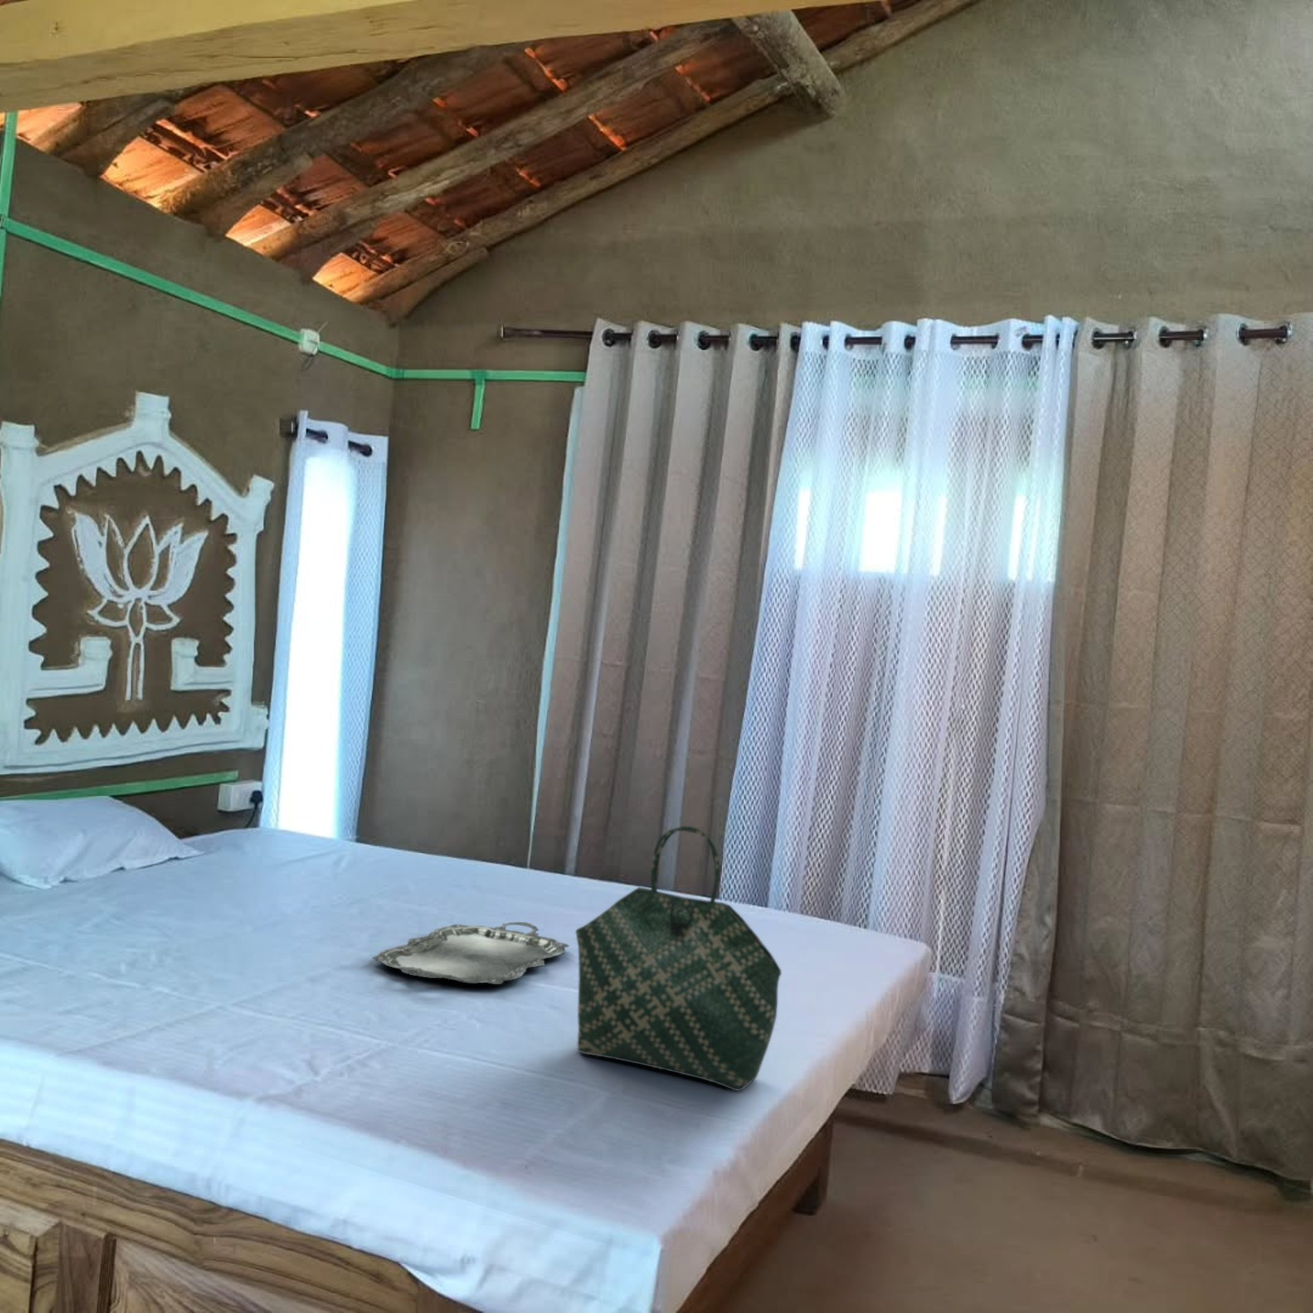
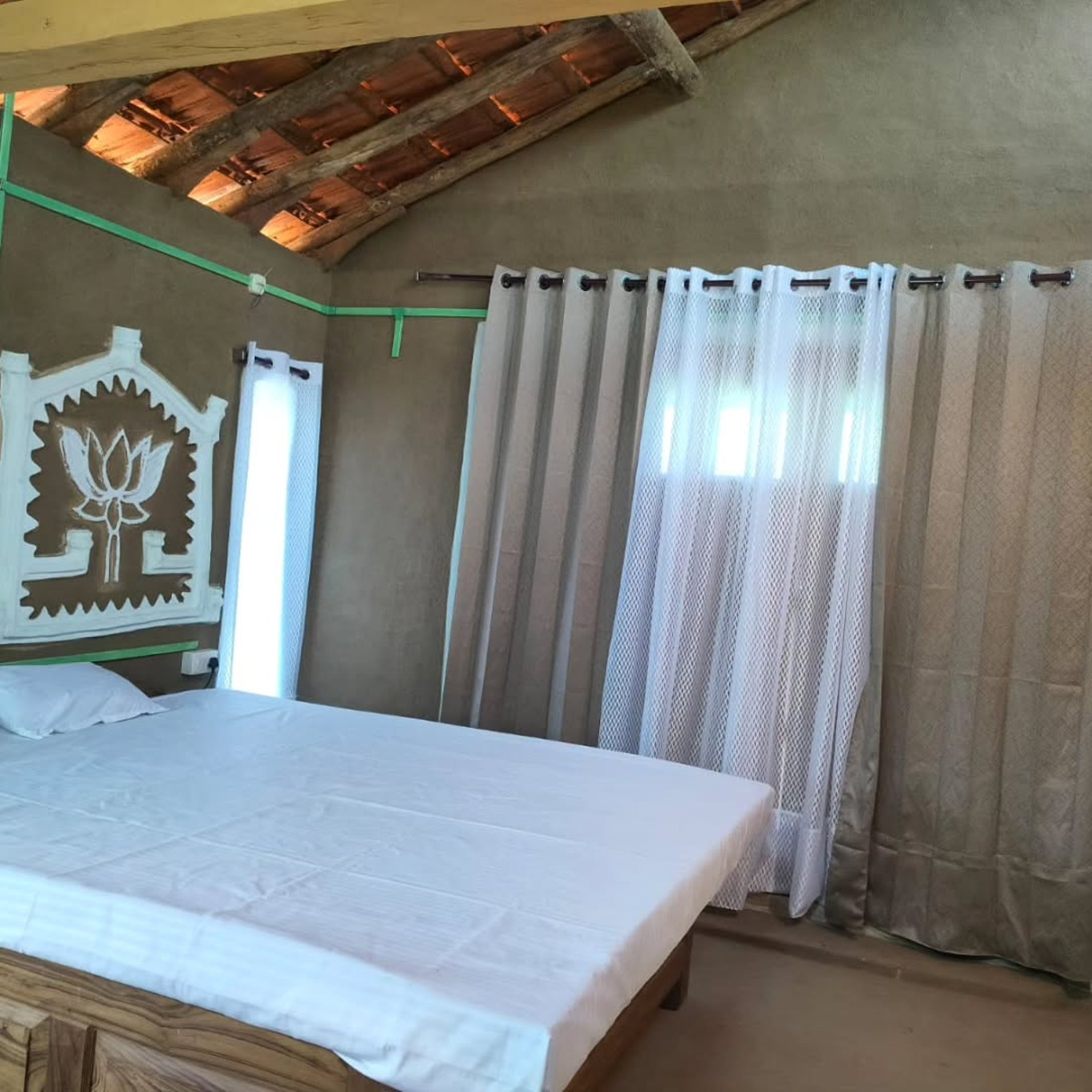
- tote bag [575,826,782,1092]
- serving tray [372,921,570,985]
